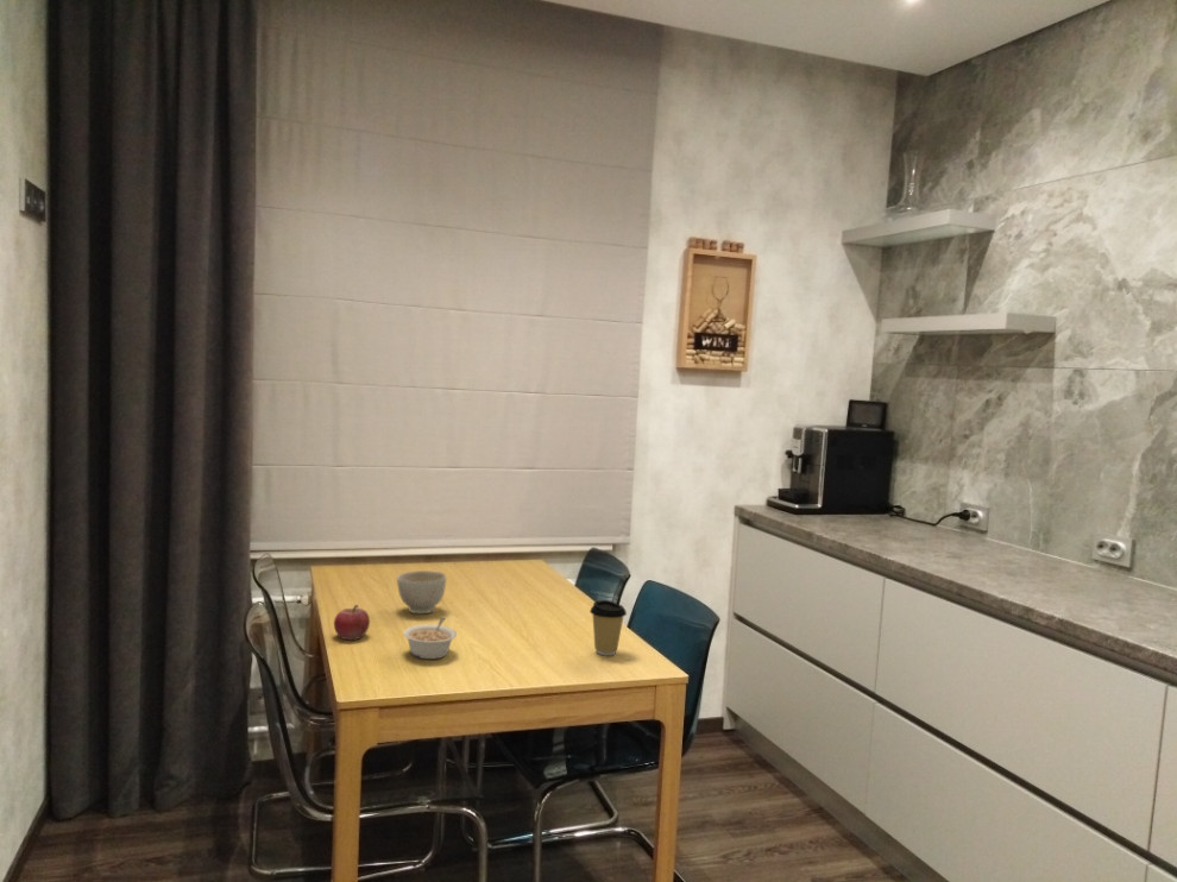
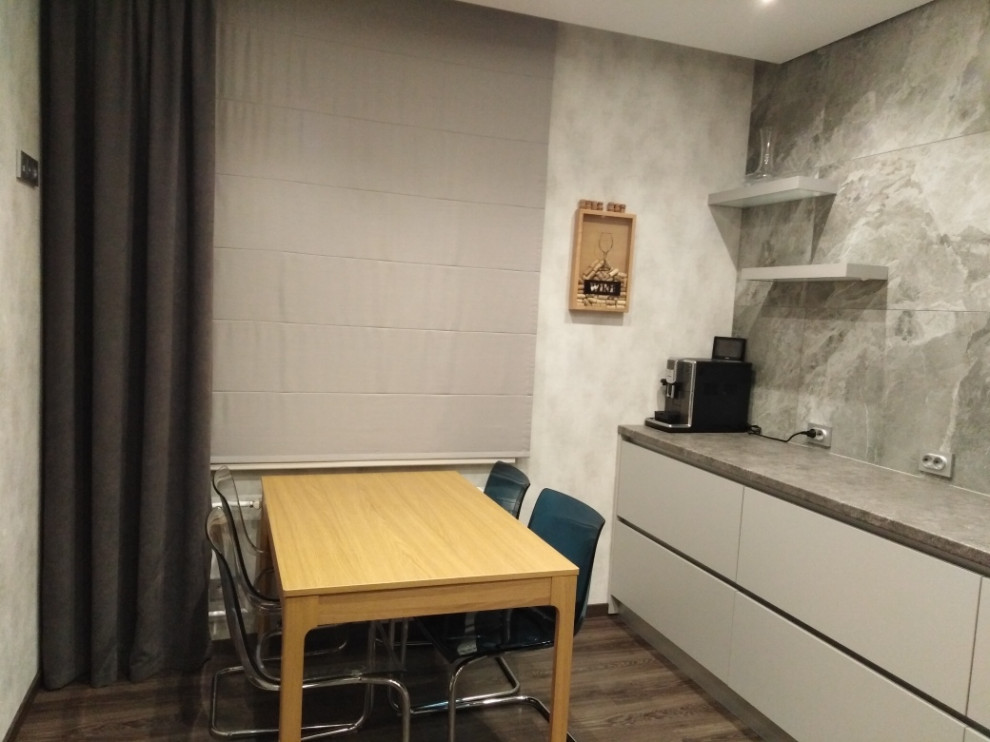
- bowl [396,569,447,615]
- legume [402,617,458,660]
- fruit [333,604,371,641]
- coffee cup [588,599,628,656]
